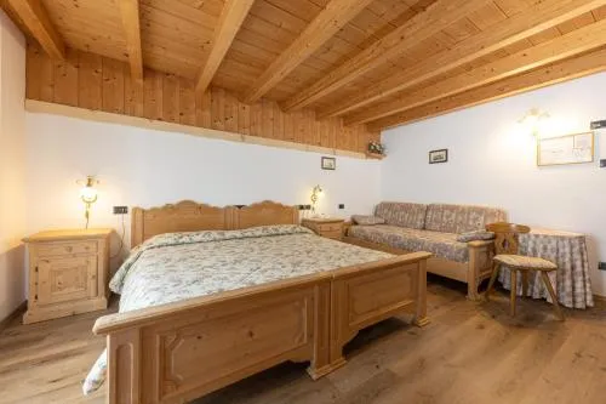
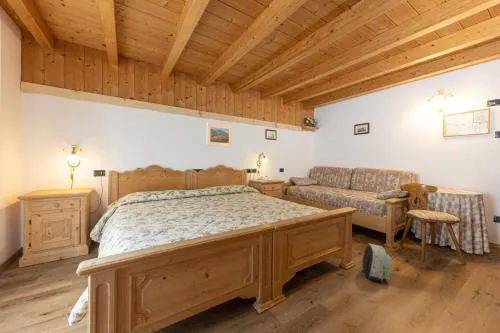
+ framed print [206,122,233,148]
+ backpack [361,243,393,283]
